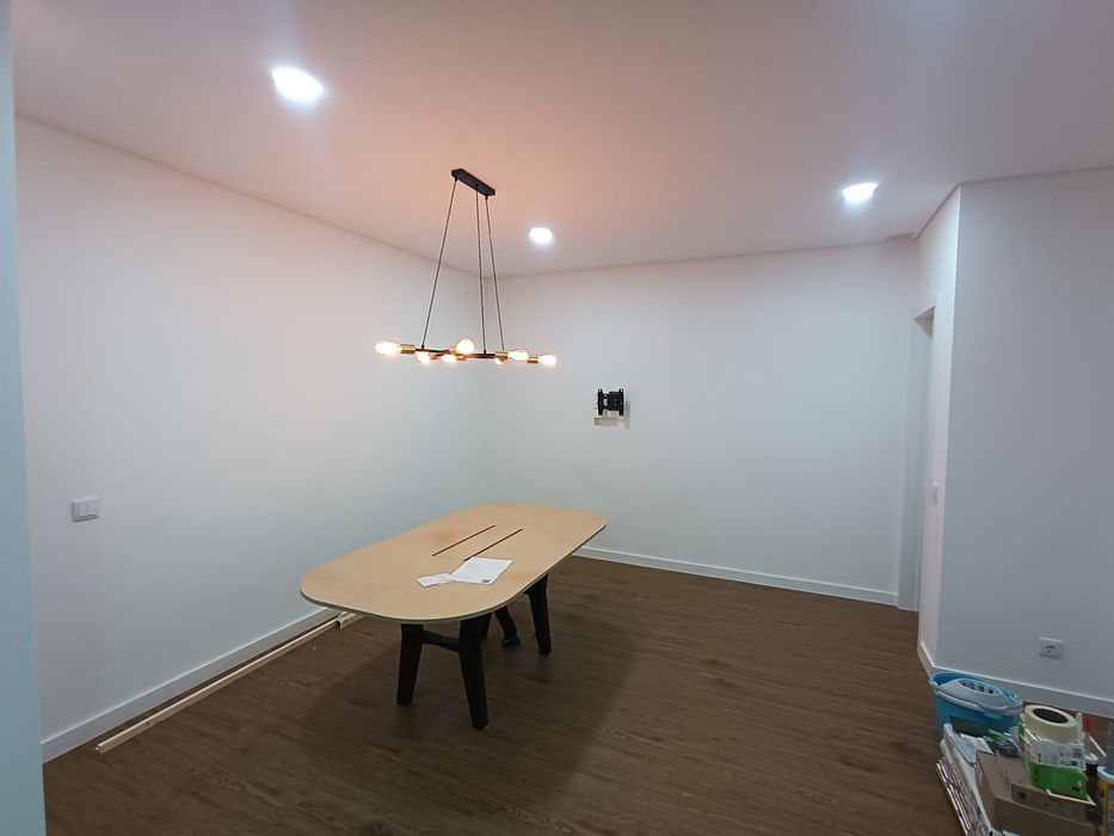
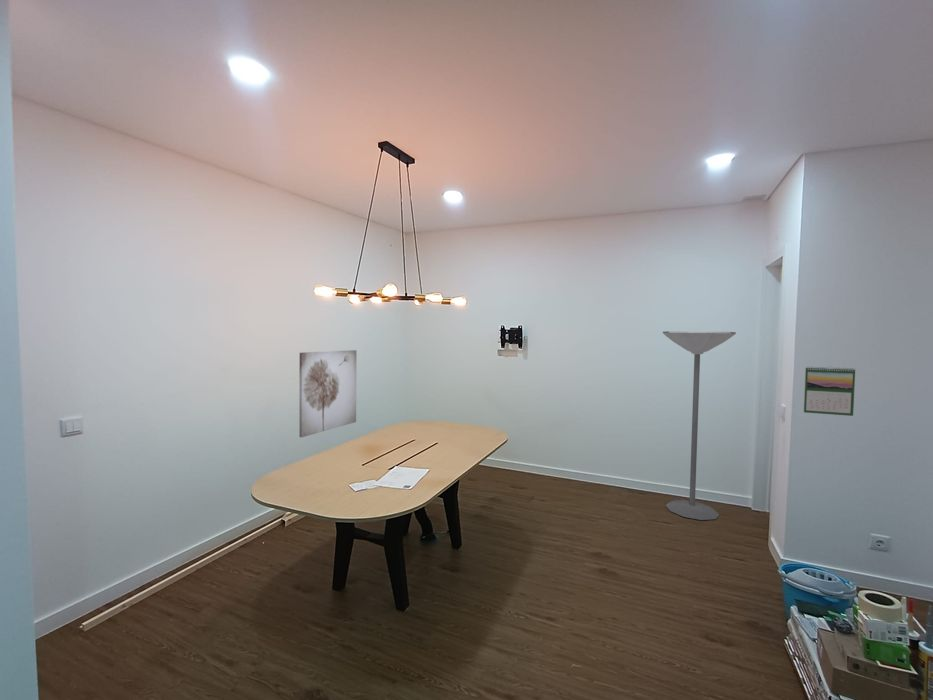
+ wall art [298,349,358,438]
+ floor lamp [662,330,737,521]
+ calendar [803,366,856,417]
